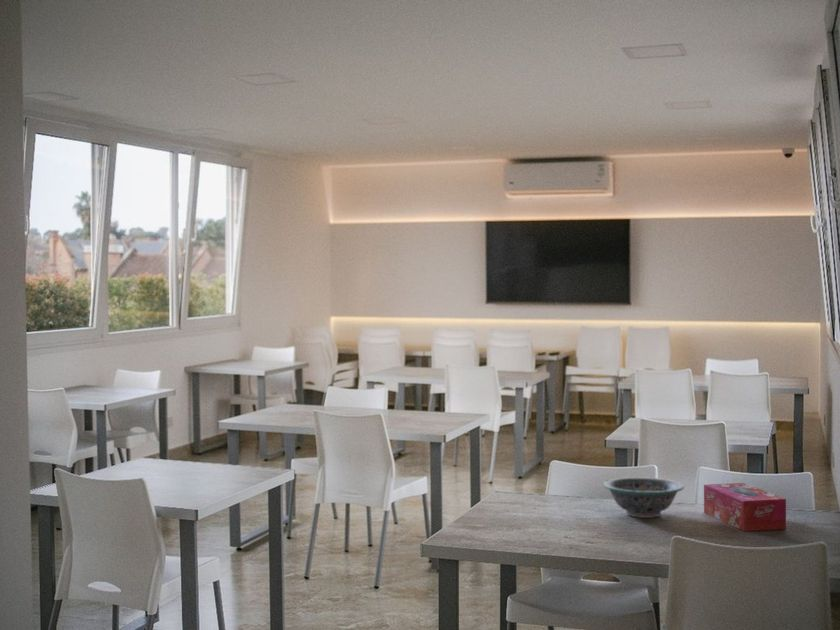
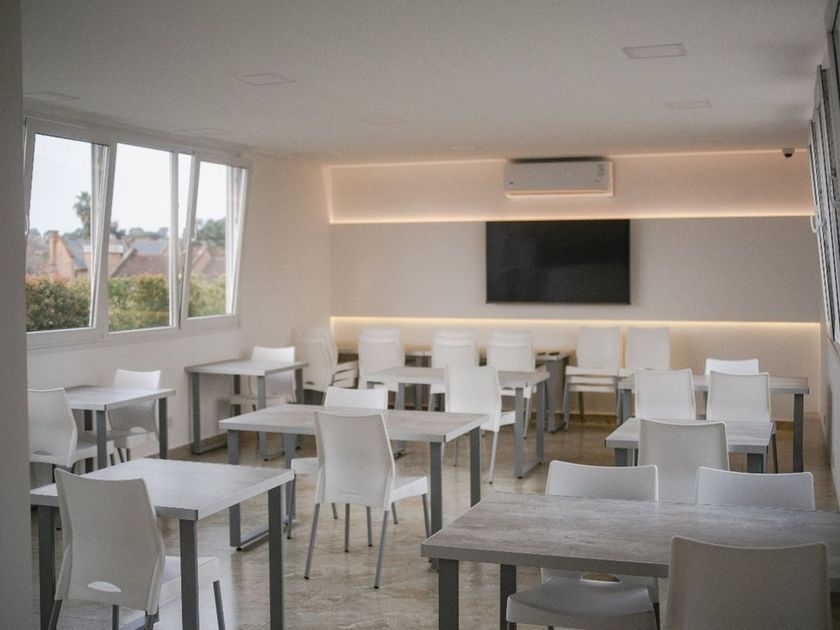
- decorative bowl [602,476,685,519]
- tissue box [703,482,787,532]
